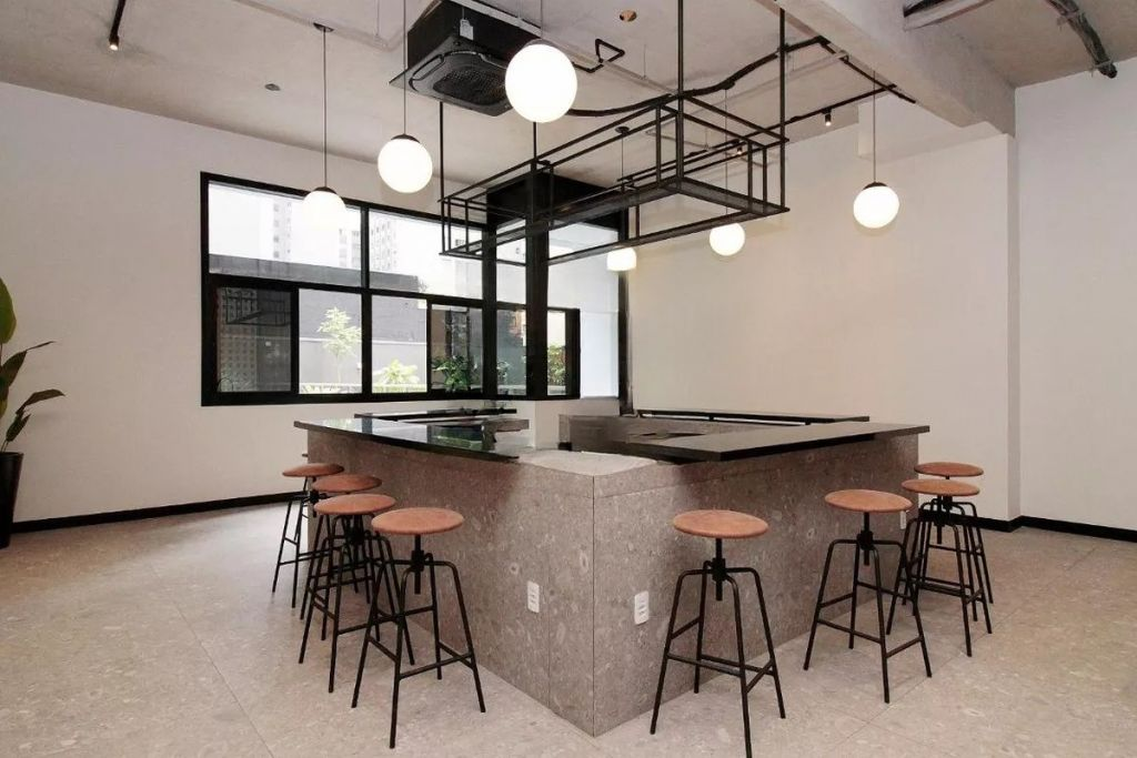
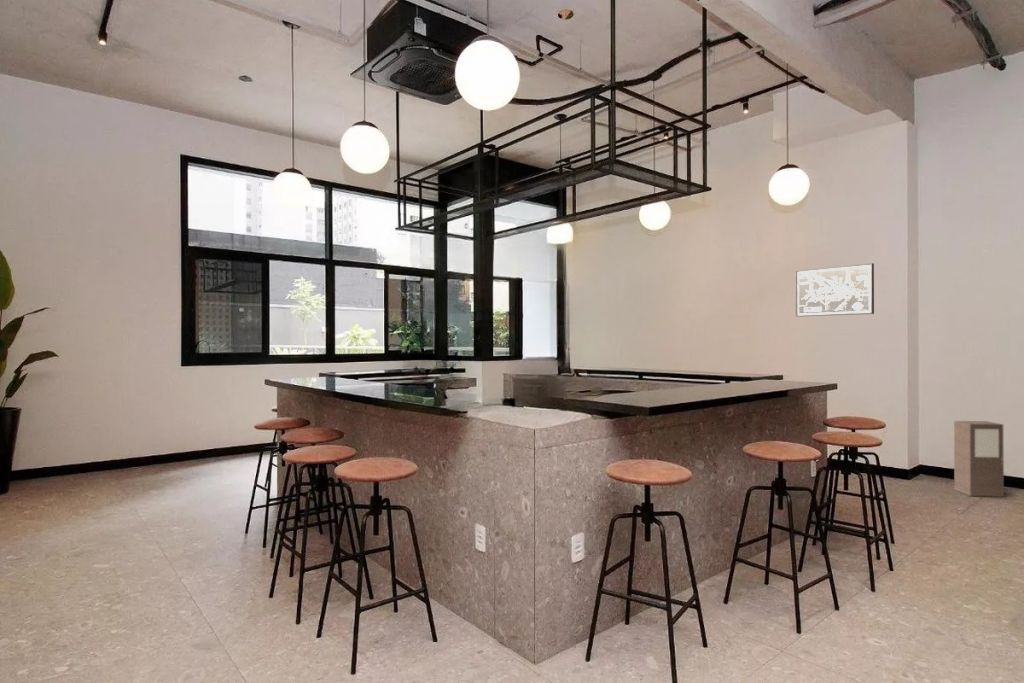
+ cabinet [953,420,1005,498]
+ wall art [794,262,875,318]
